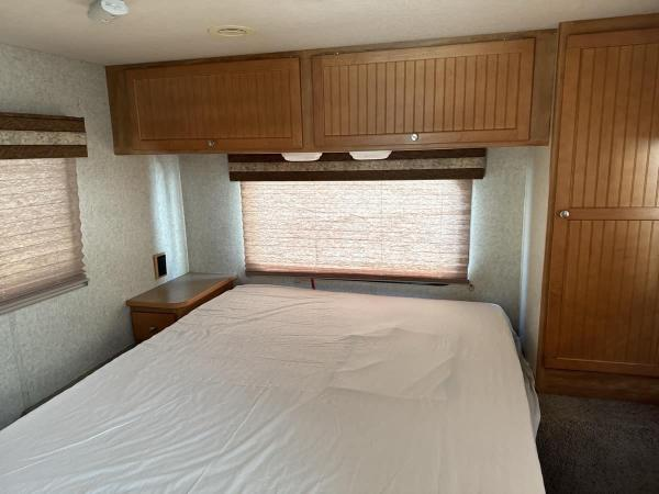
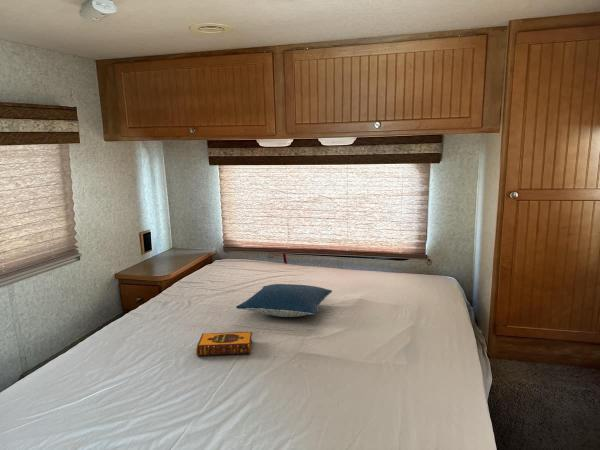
+ pillow [235,283,333,318]
+ hardback book [195,331,253,357]
